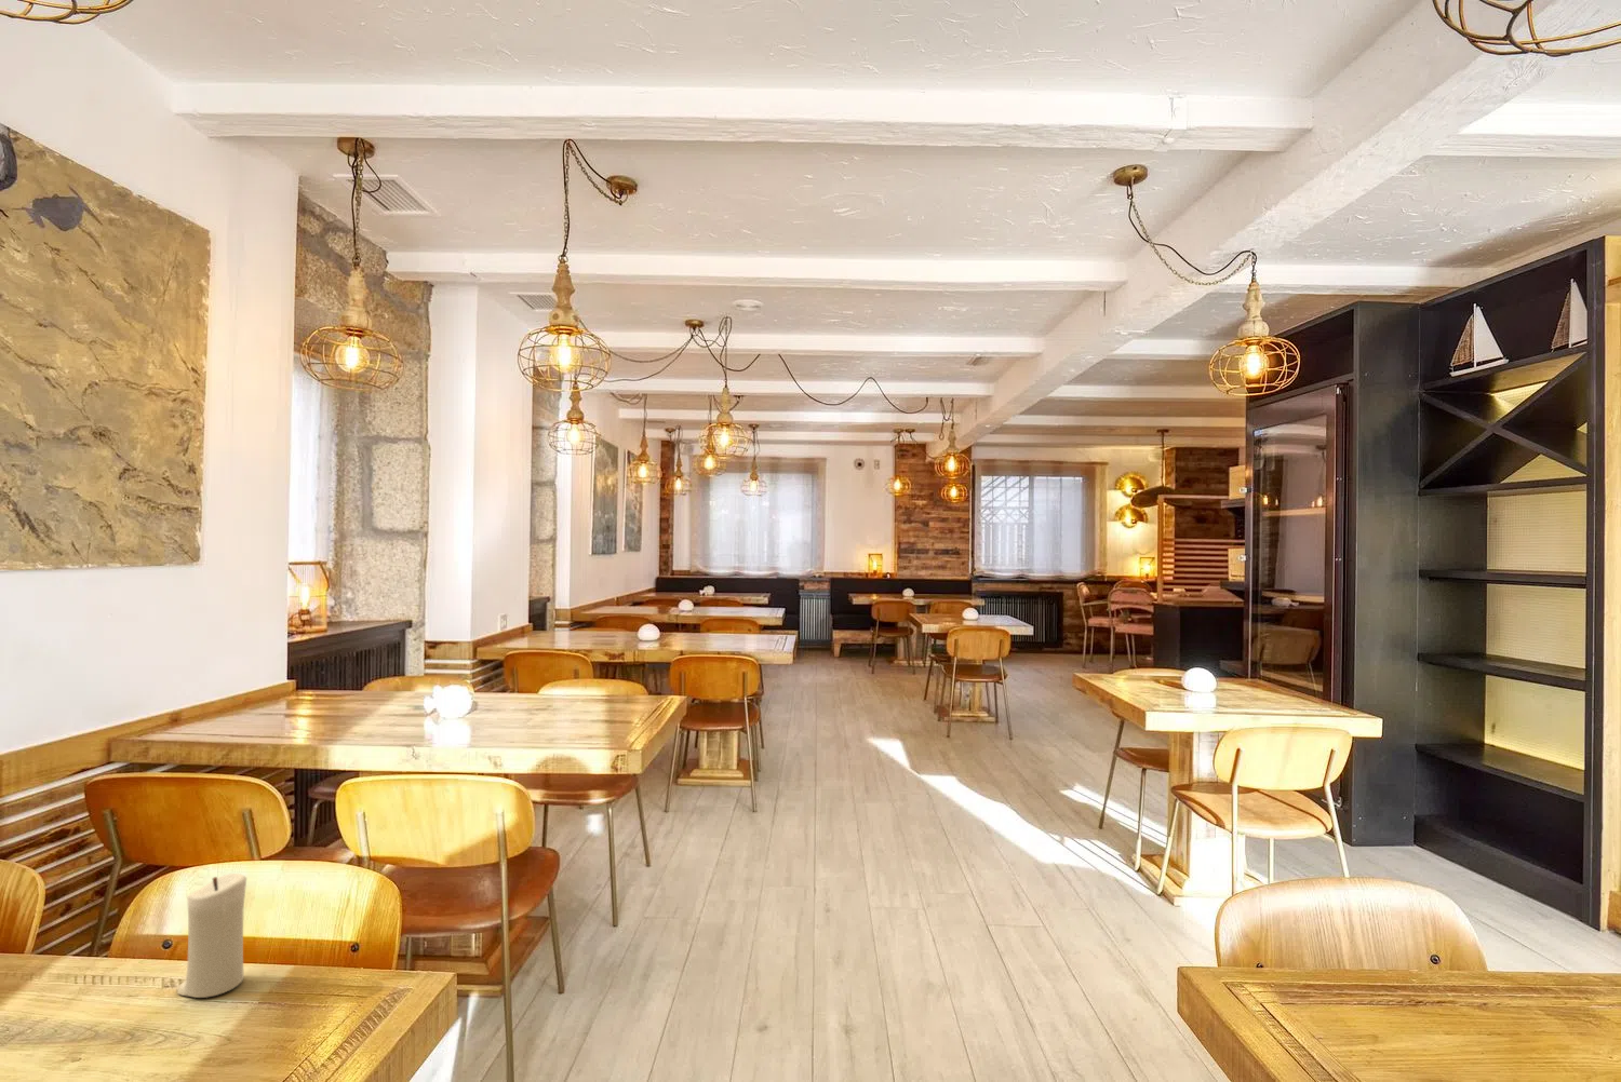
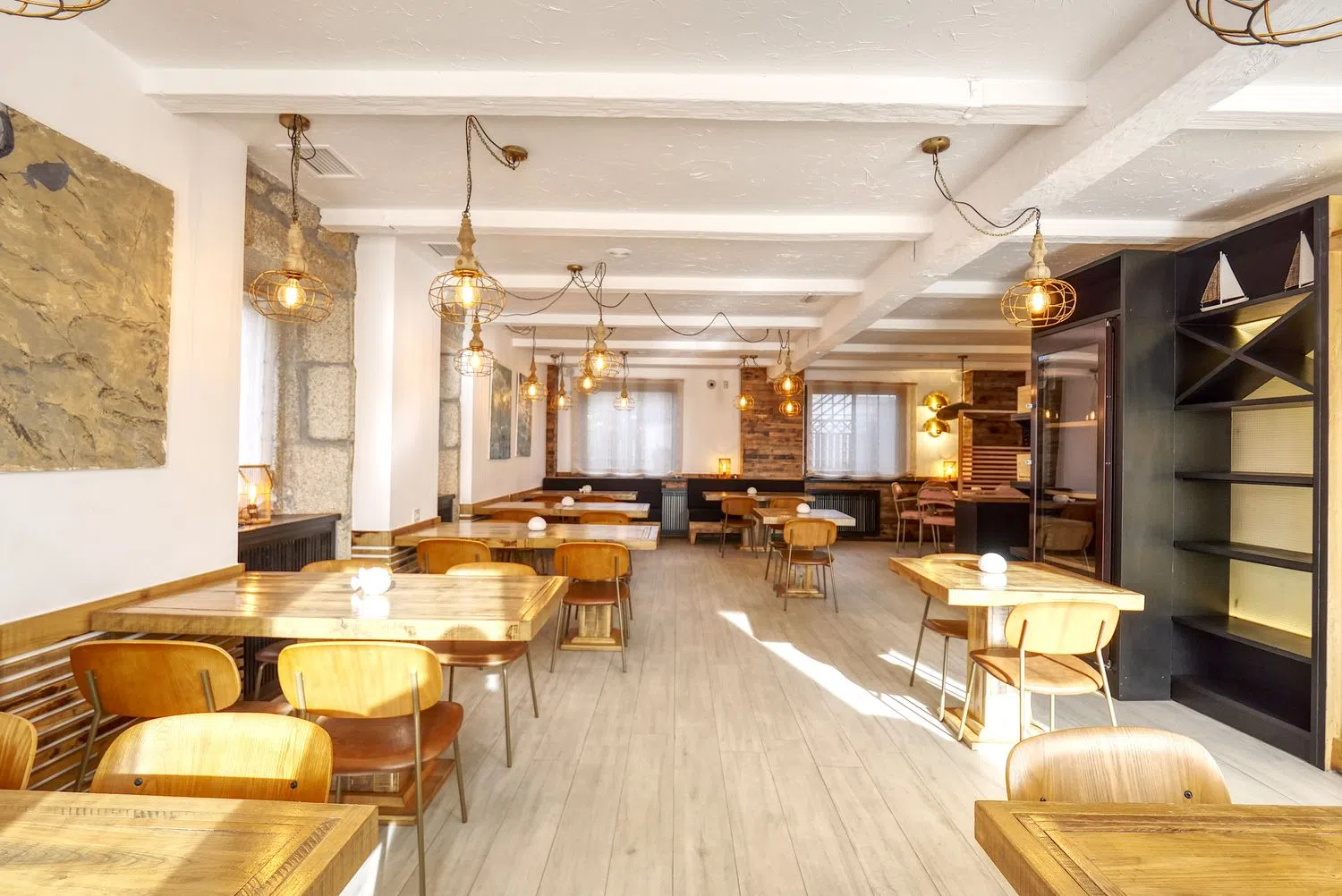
- candle [176,873,248,999]
